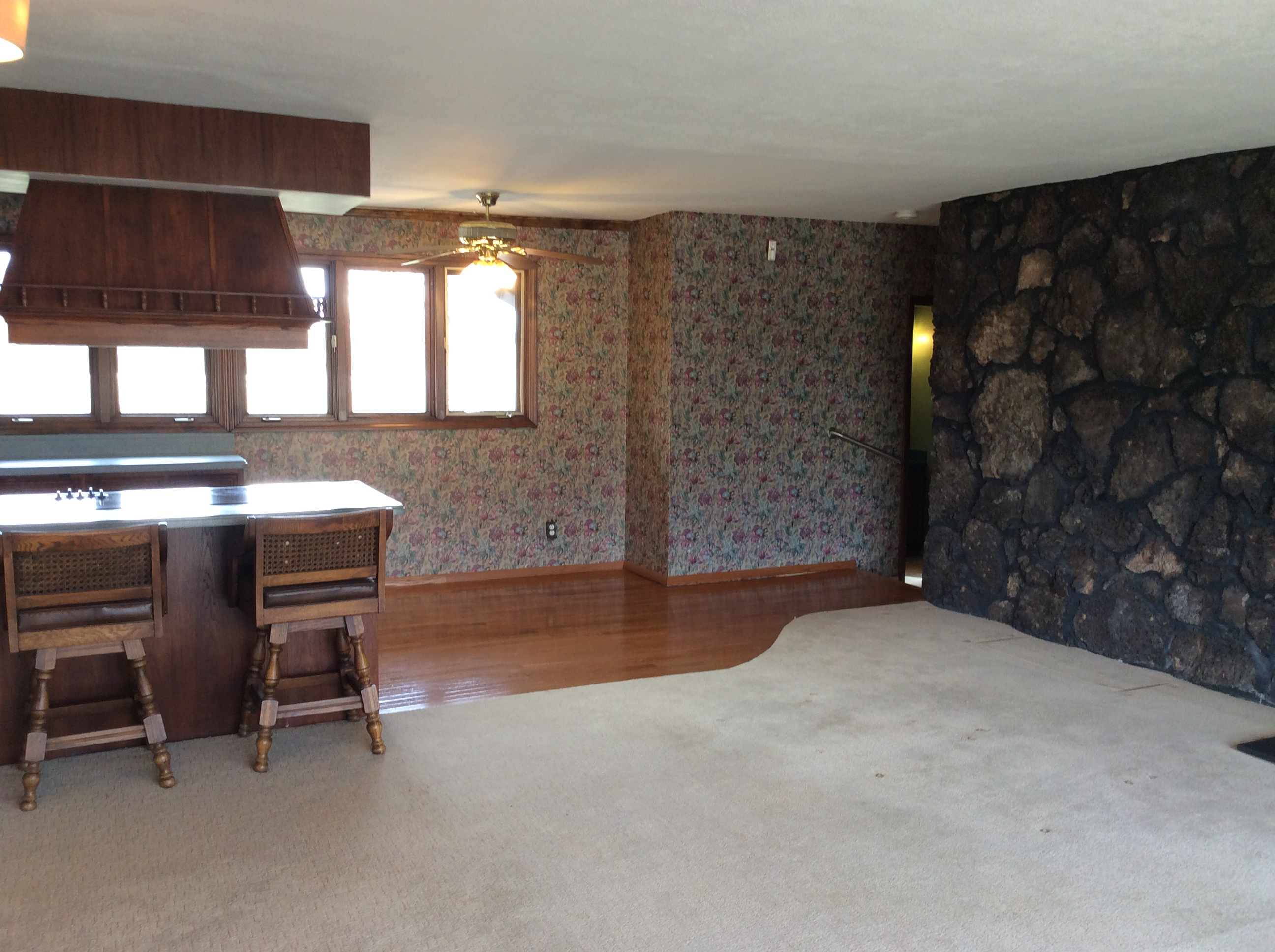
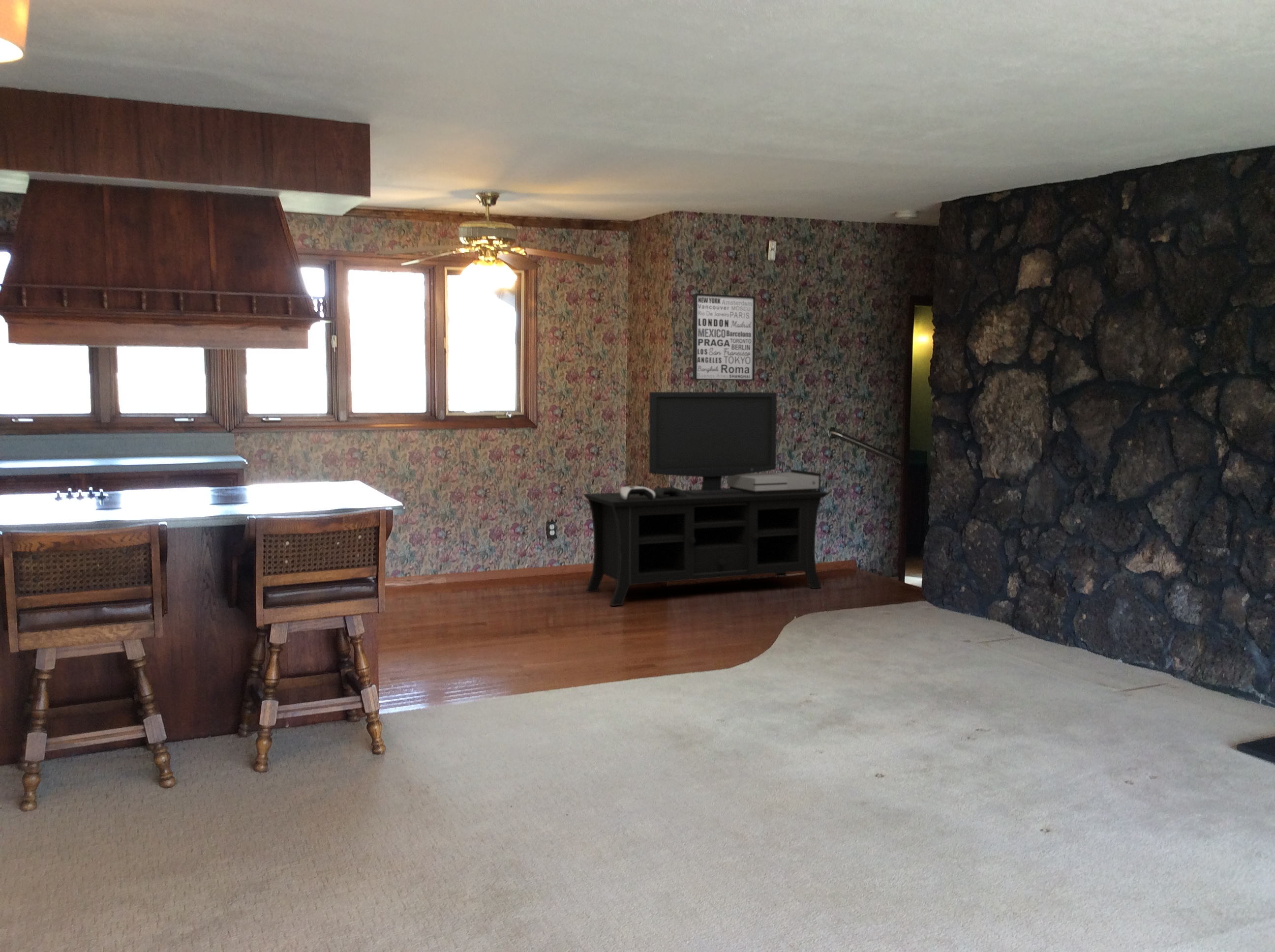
+ media console [582,391,830,606]
+ wall art [692,293,756,381]
